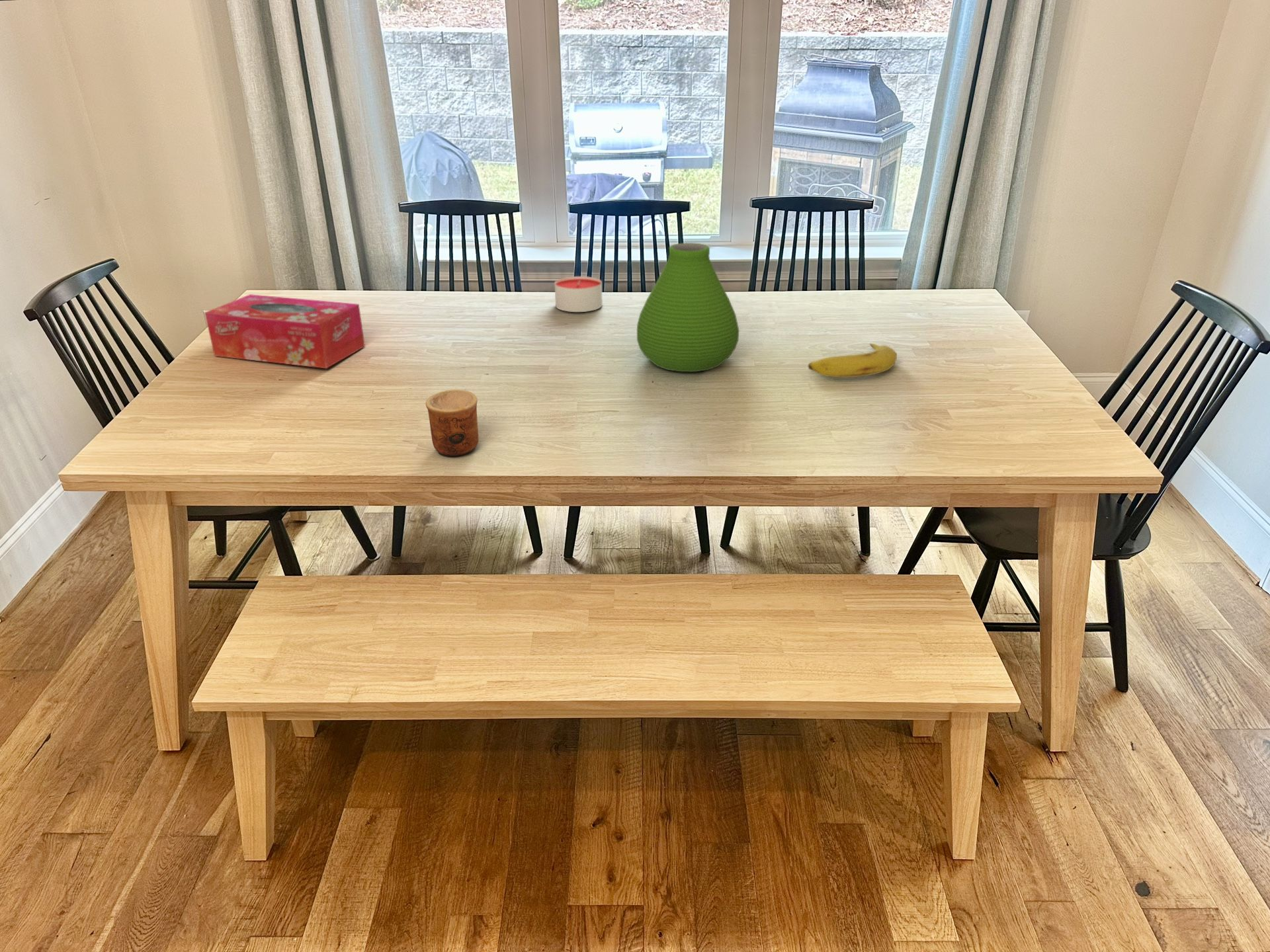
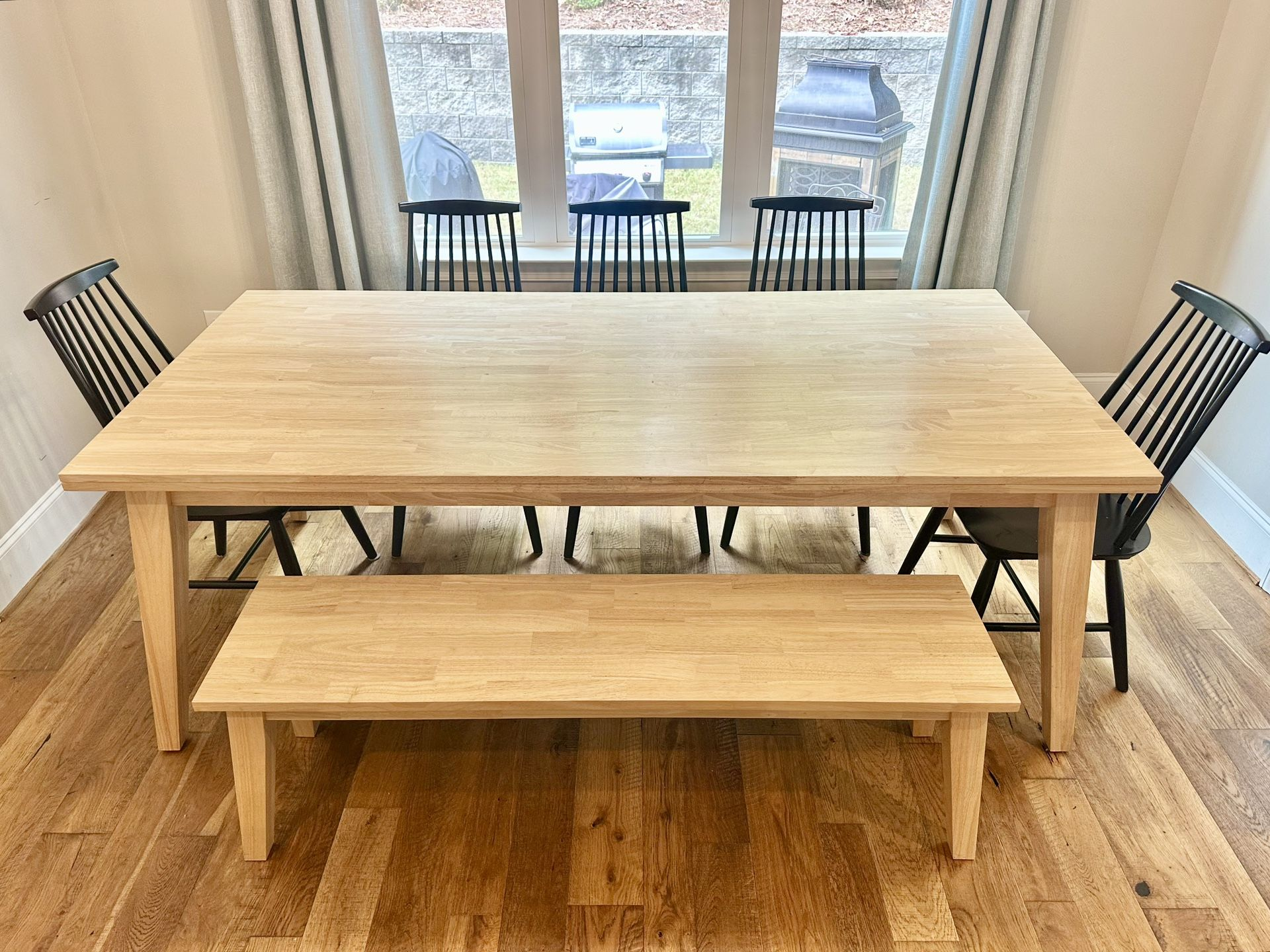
- vase [636,242,740,372]
- fruit [808,343,898,378]
- tissue box [204,294,366,369]
- cup [425,389,479,457]
- candle [554,276,603,313]
